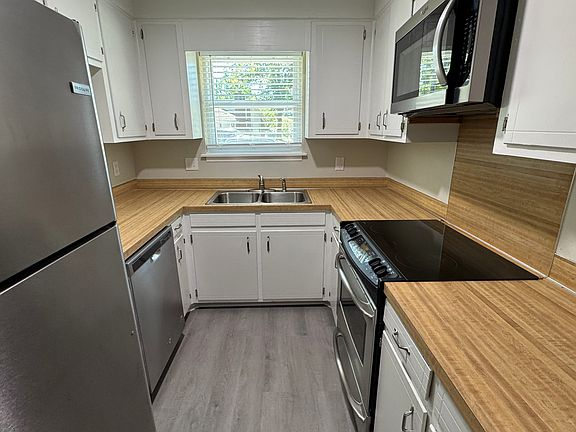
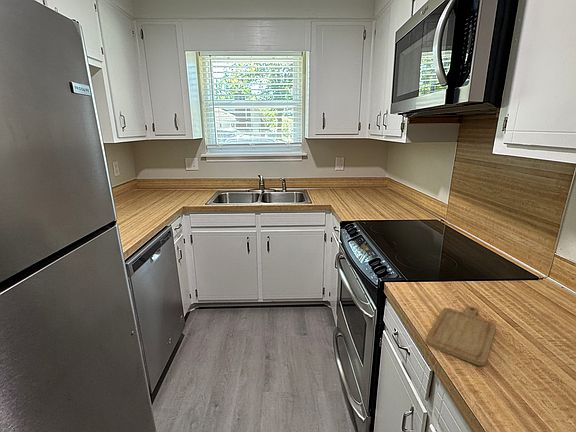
+ chopping board [425,305,497,367]
